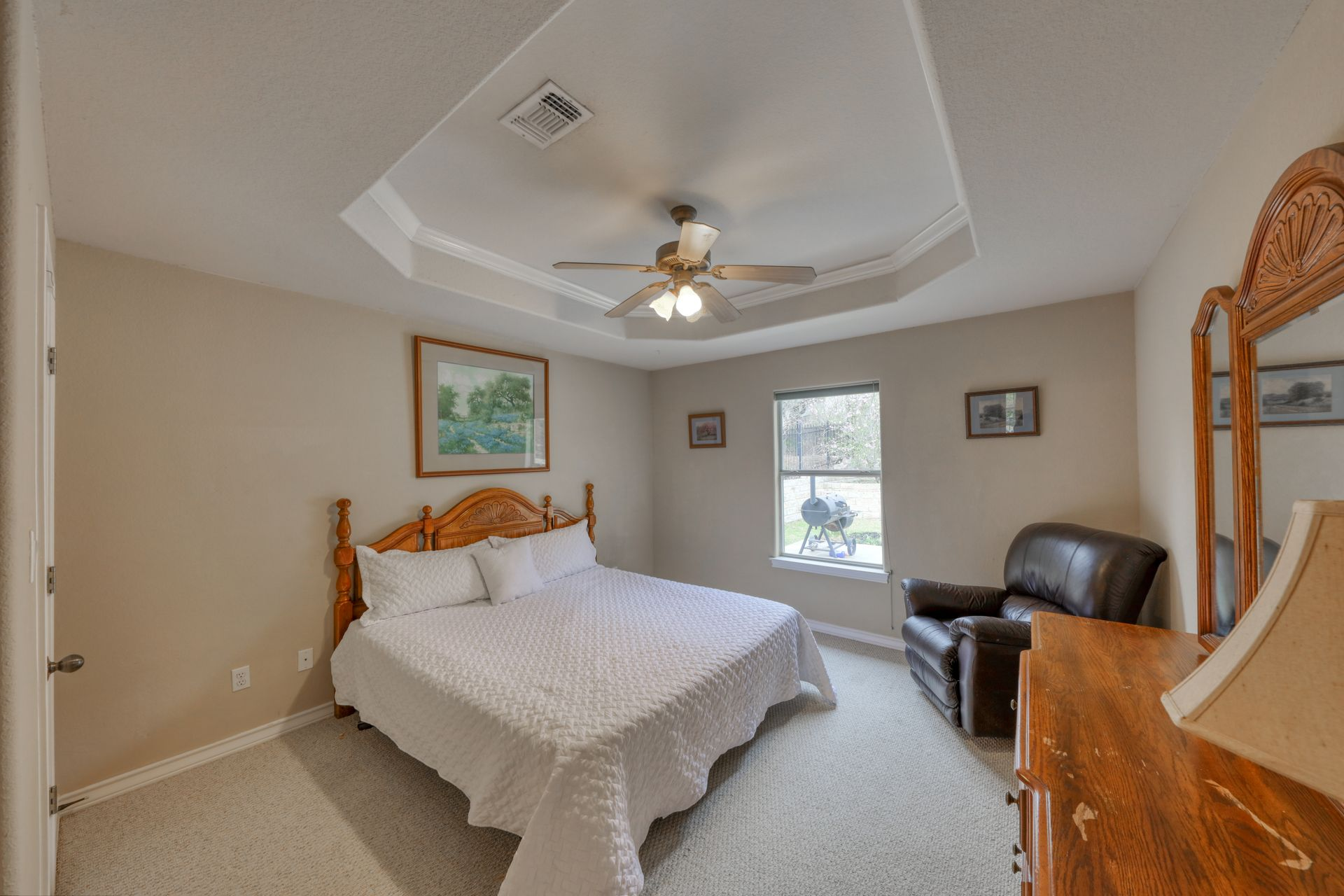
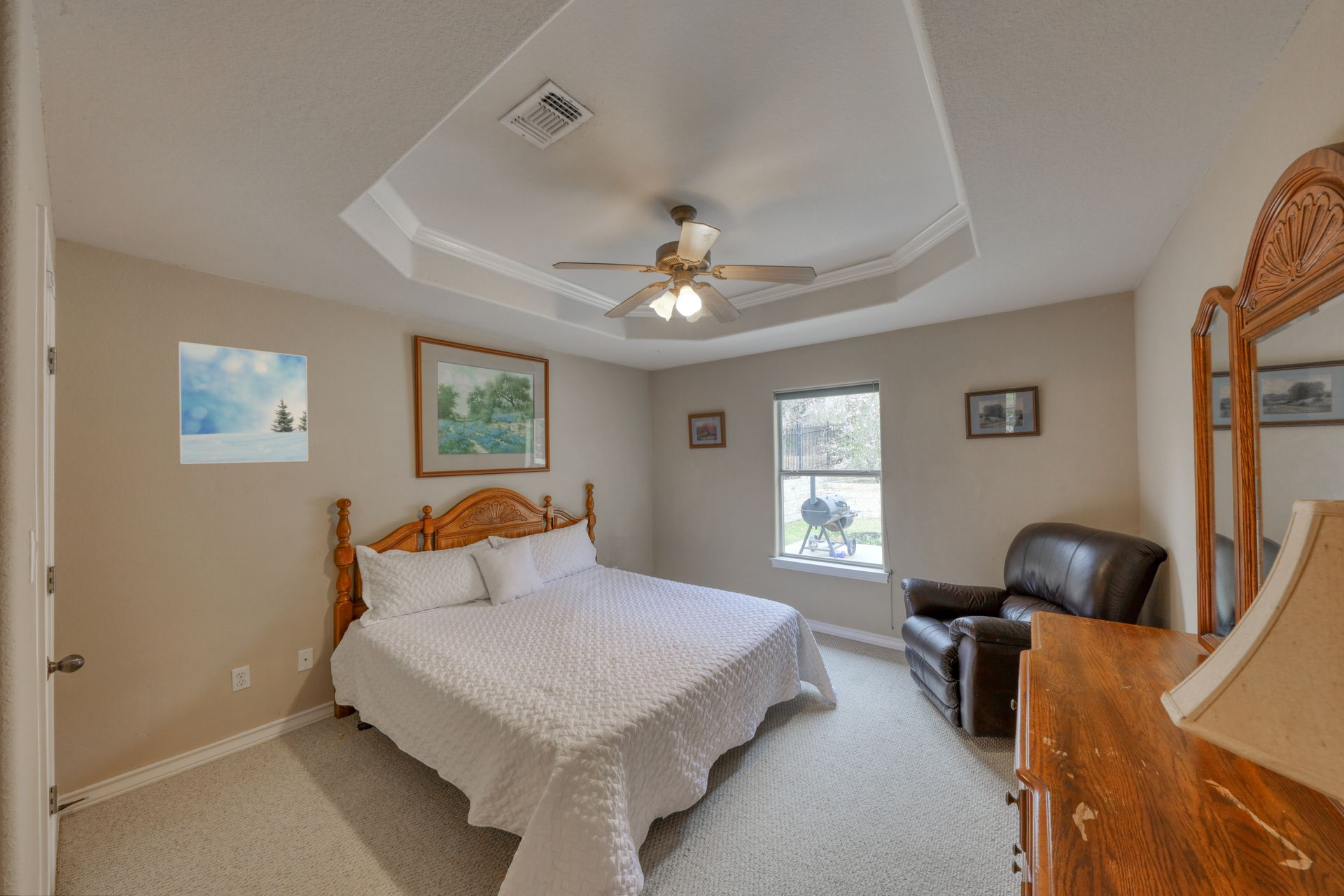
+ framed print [177,341,309,465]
